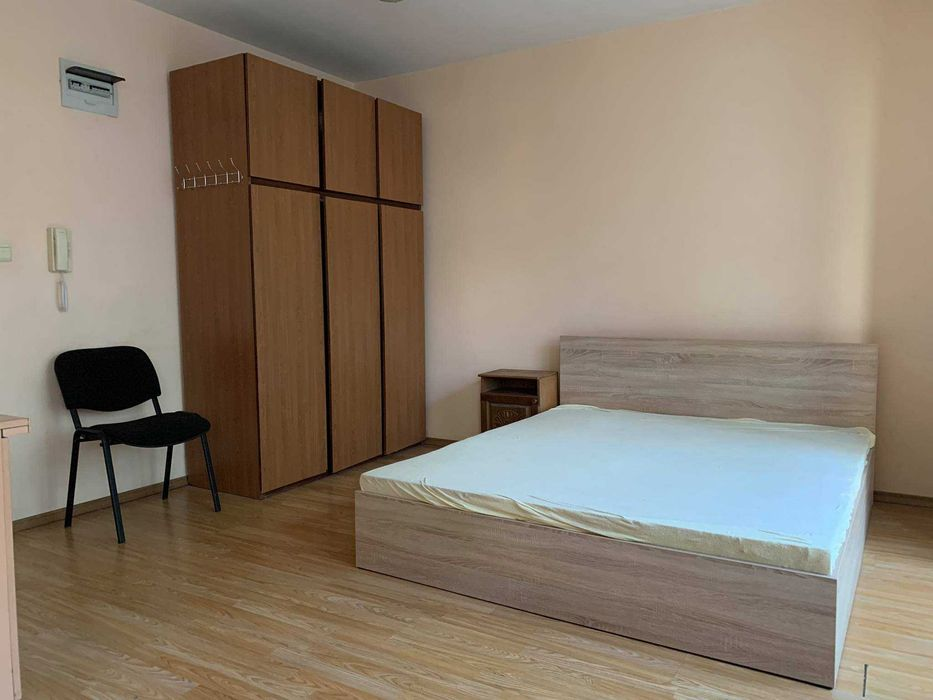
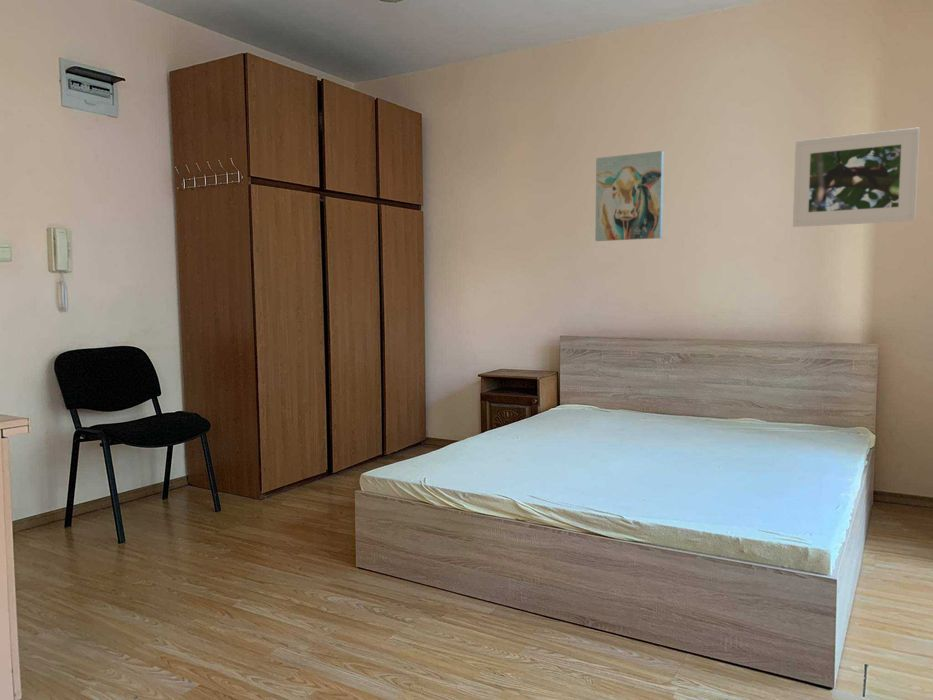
+ wall art [594,150,665,242]
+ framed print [792,127,920,228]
